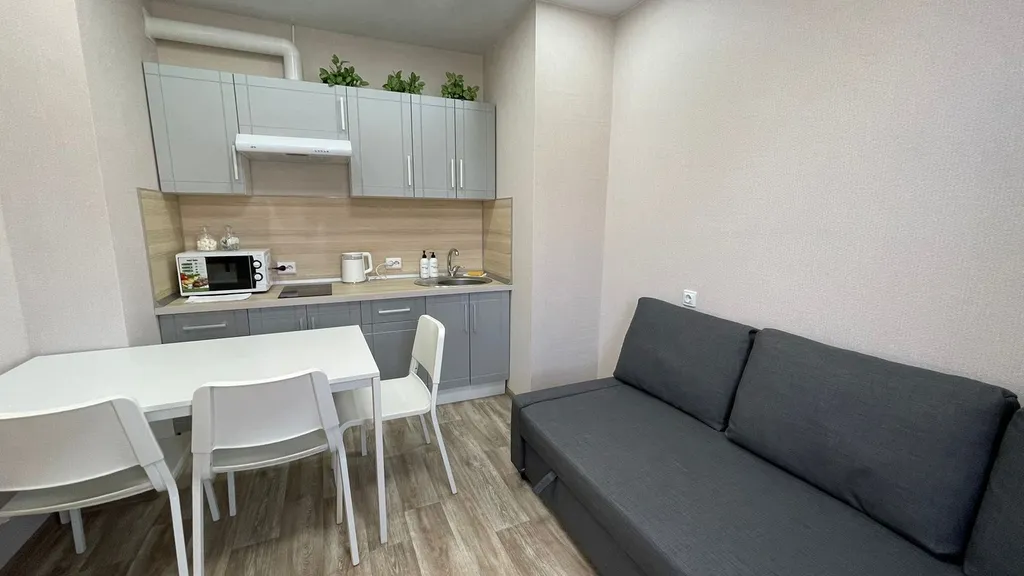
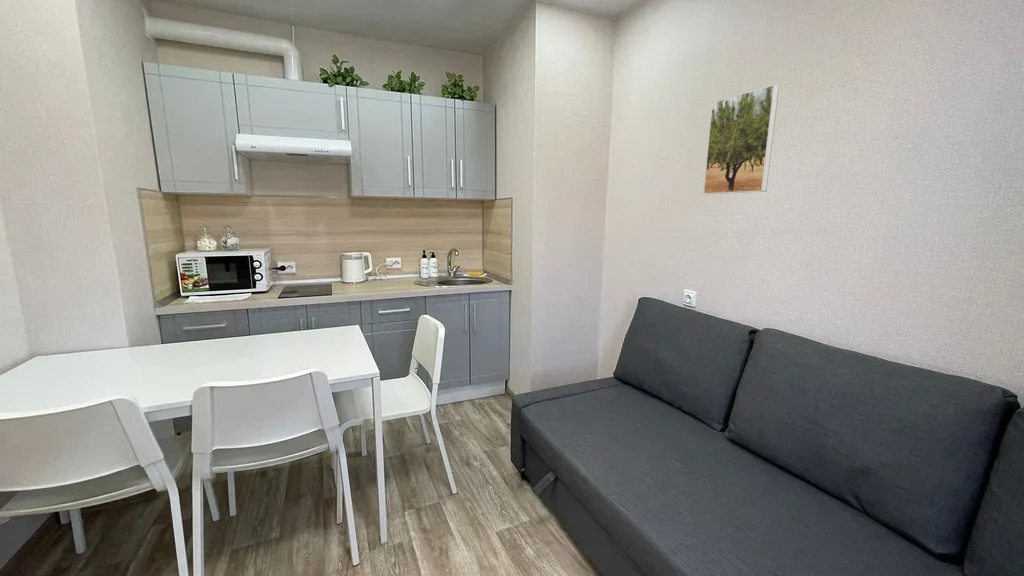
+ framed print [702,83,780,195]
